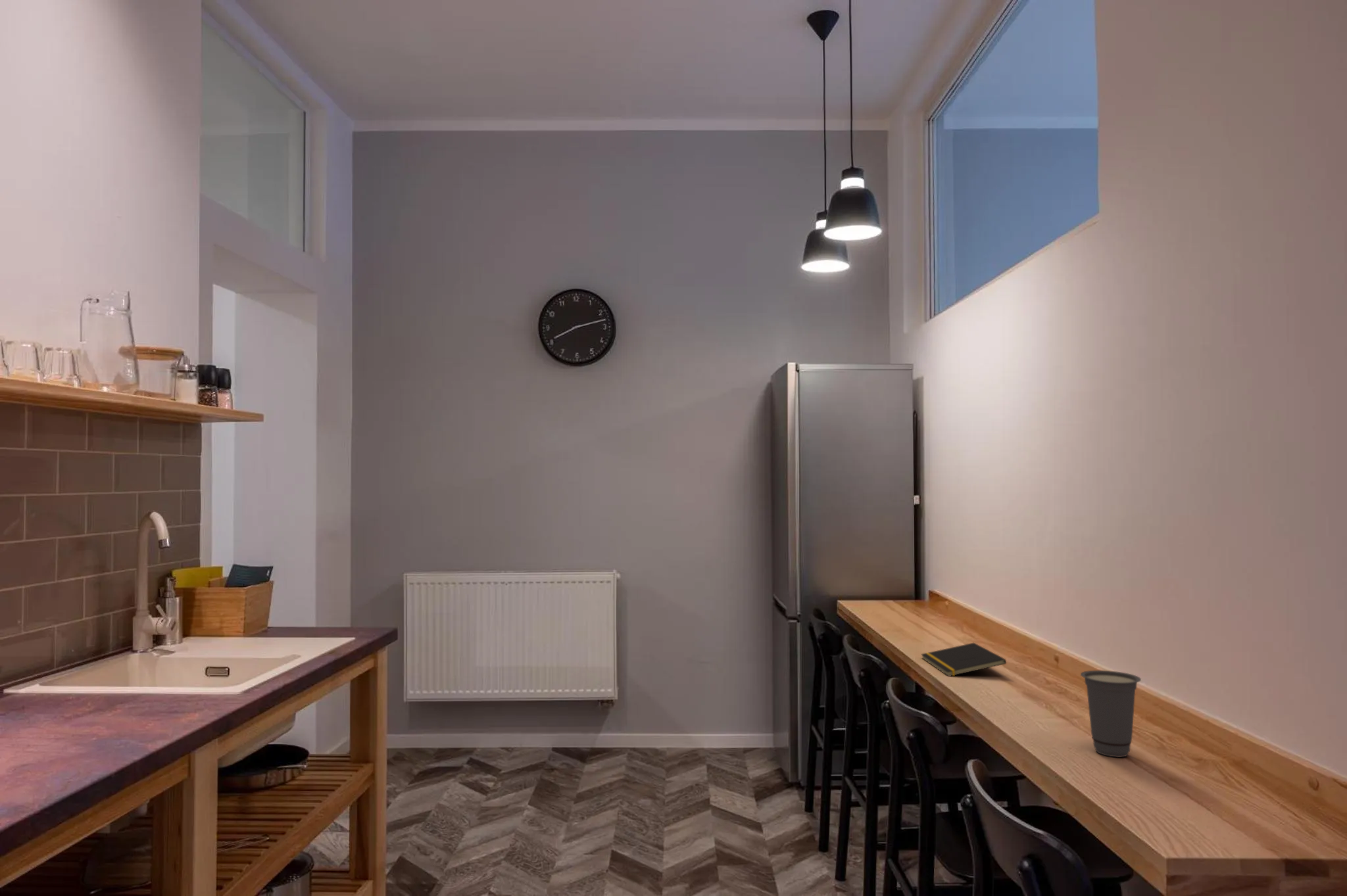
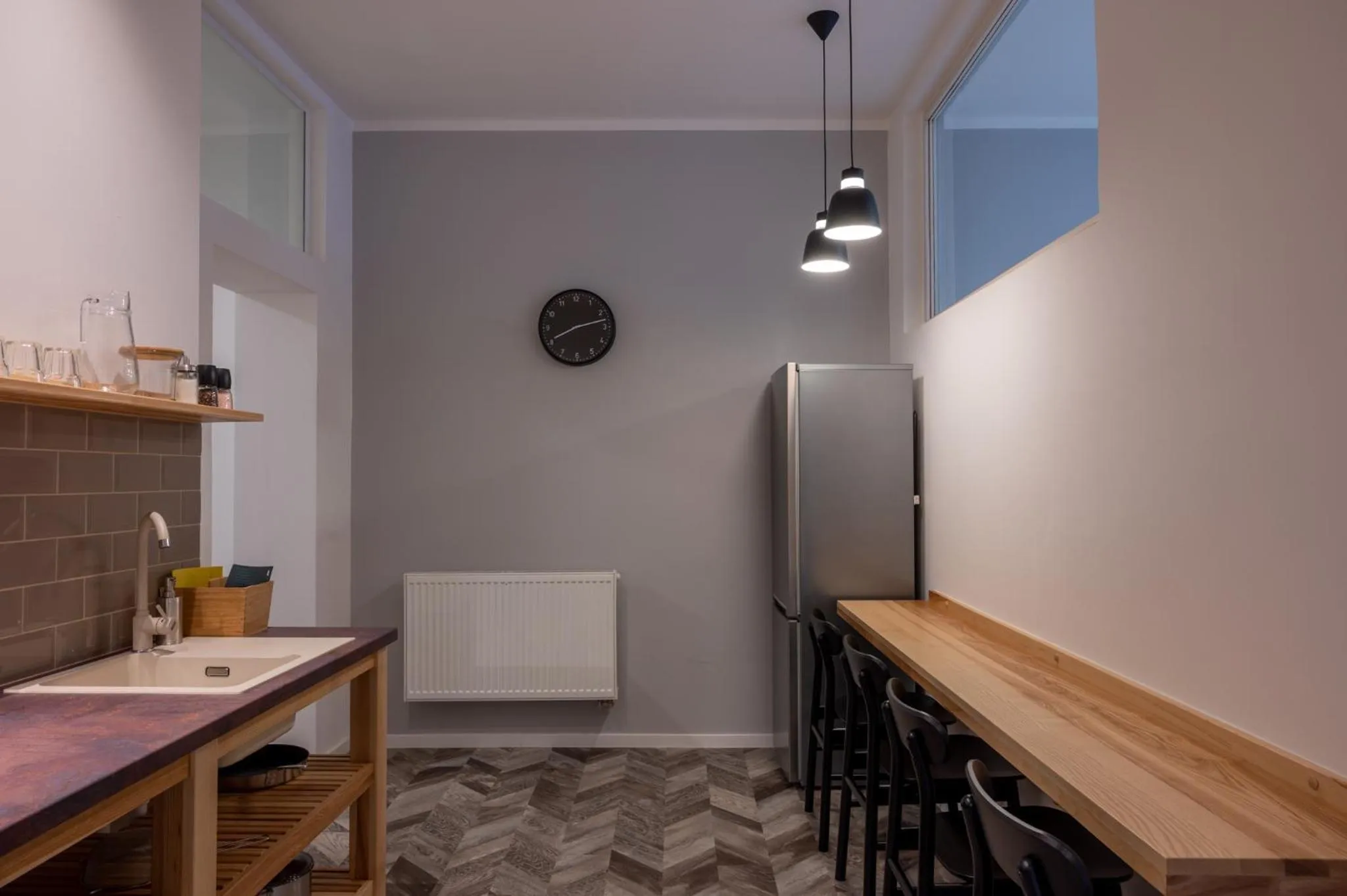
- cup [1080,670,1142,758]
- notepad [920,642,1007,677]
